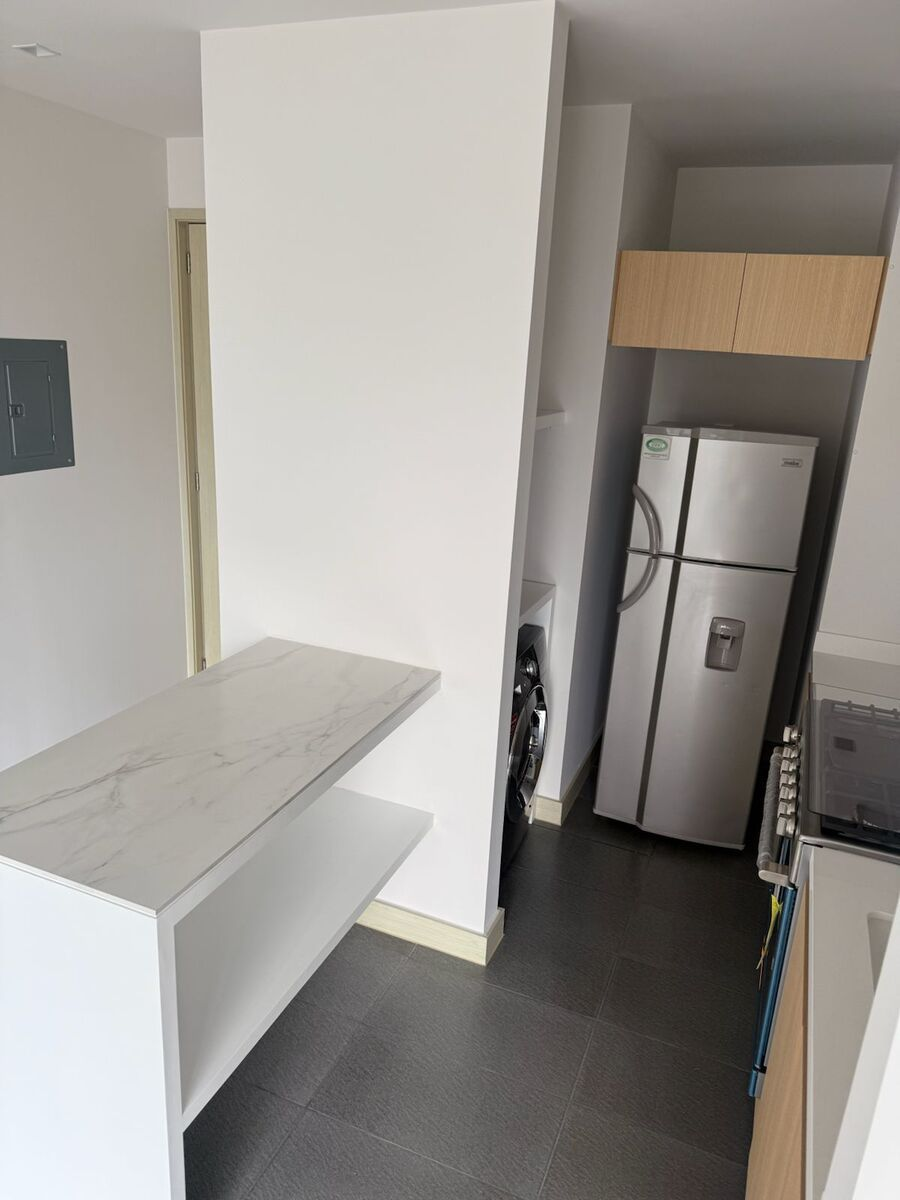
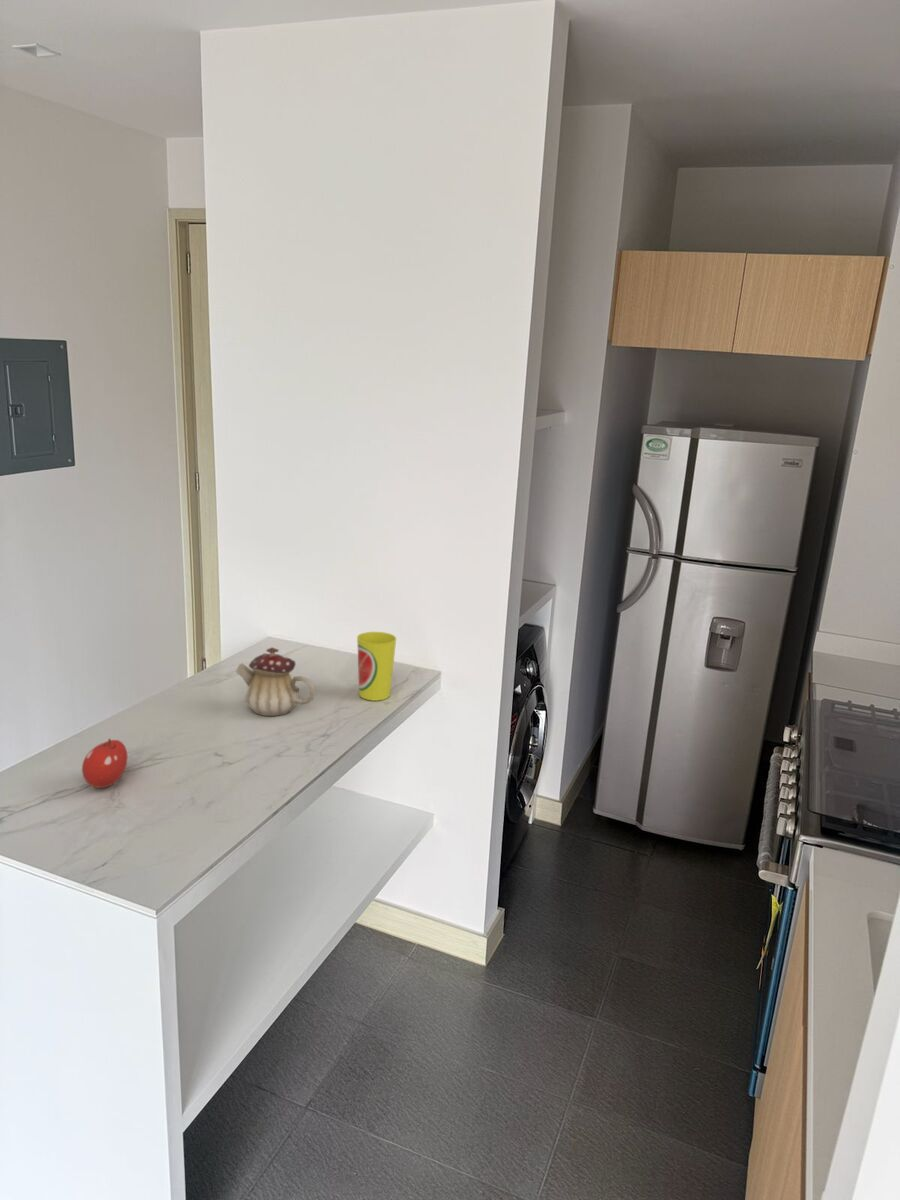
+ cup [356,631,397,701]
+ fruit [81,738,129,789]
+ teapot [235,646,316,717]
